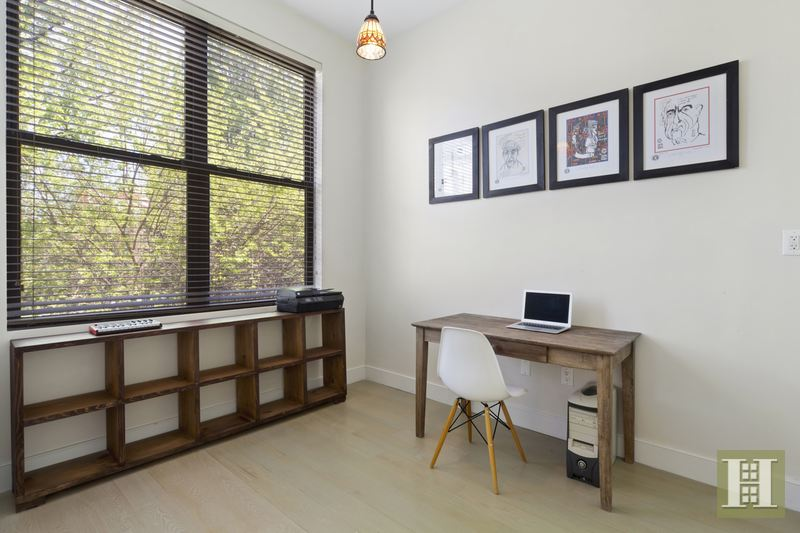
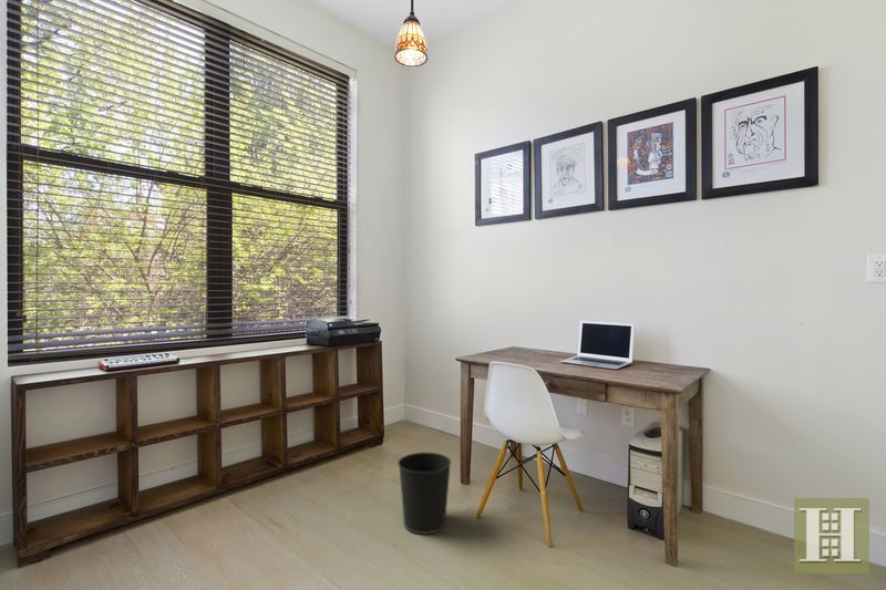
+ wastebasket [396,452,453,536]
